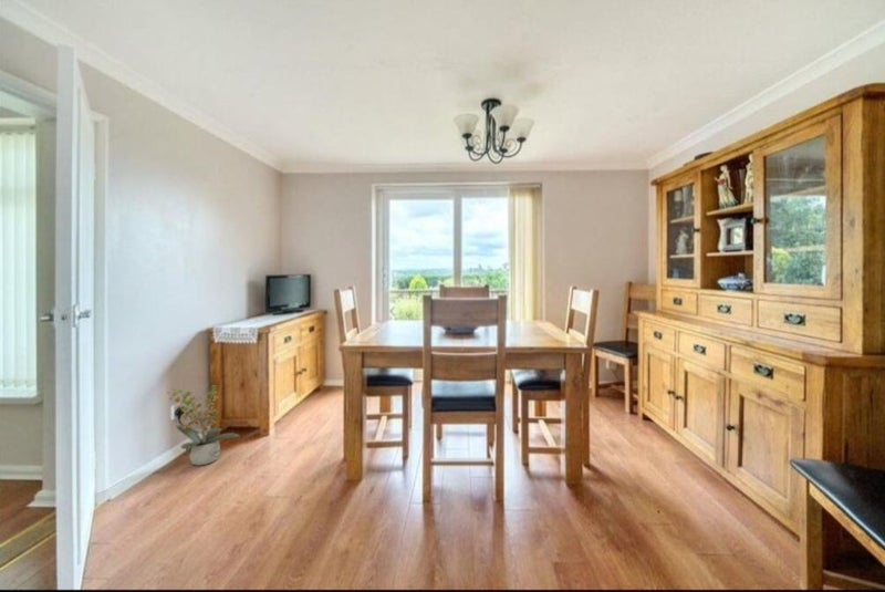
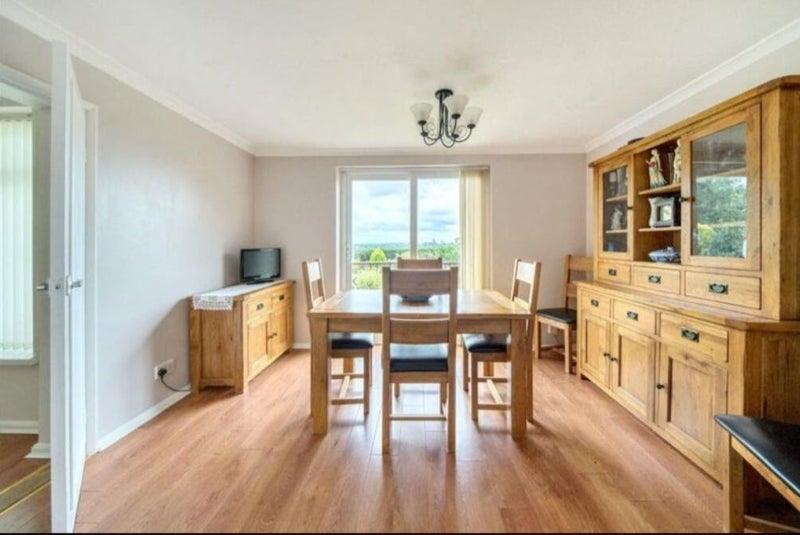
- potted plant [166,381,240,466]
